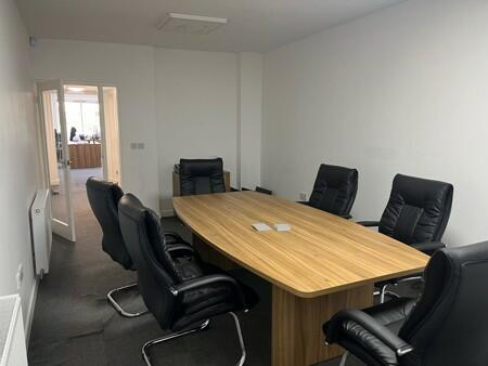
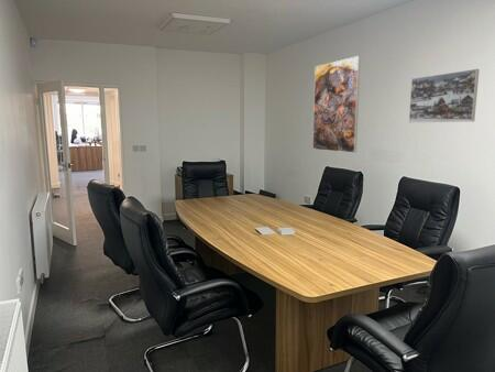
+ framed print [311,55,362,154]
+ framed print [408,68,481,123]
